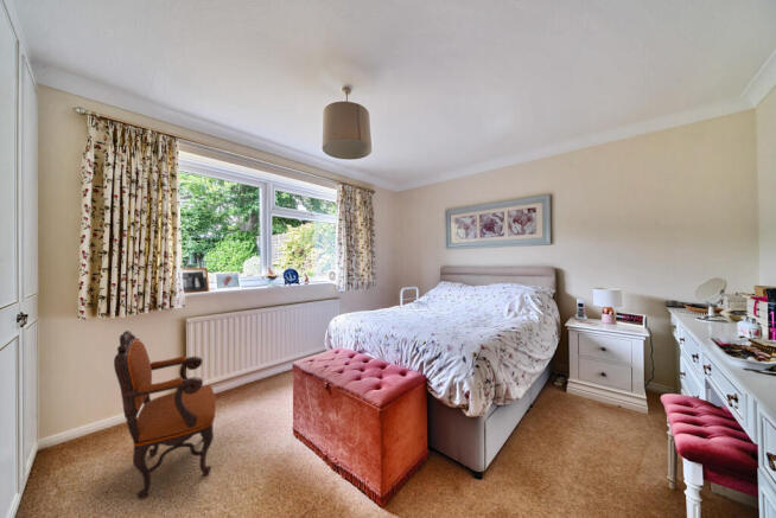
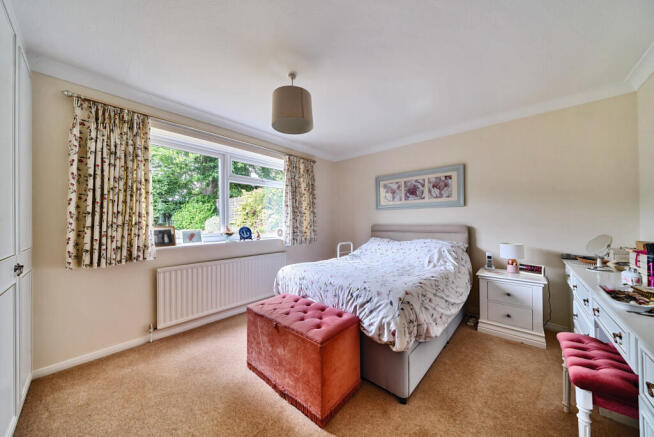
- armchair [113,330,217,501]
